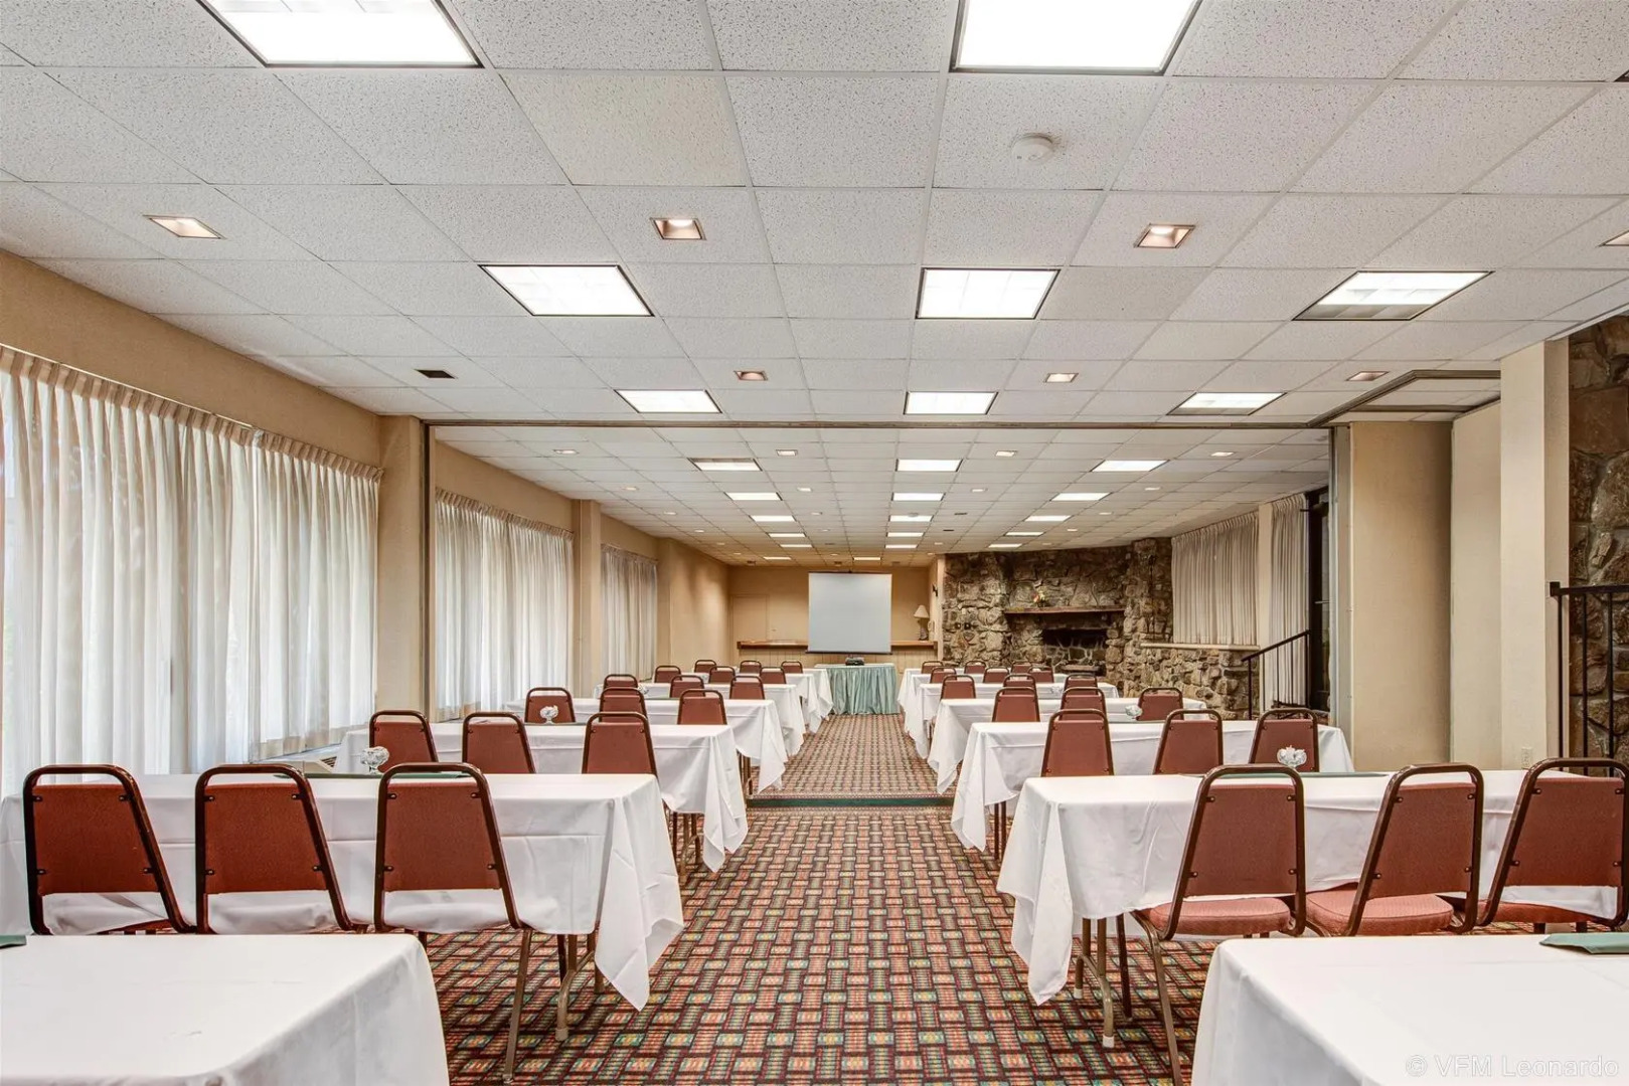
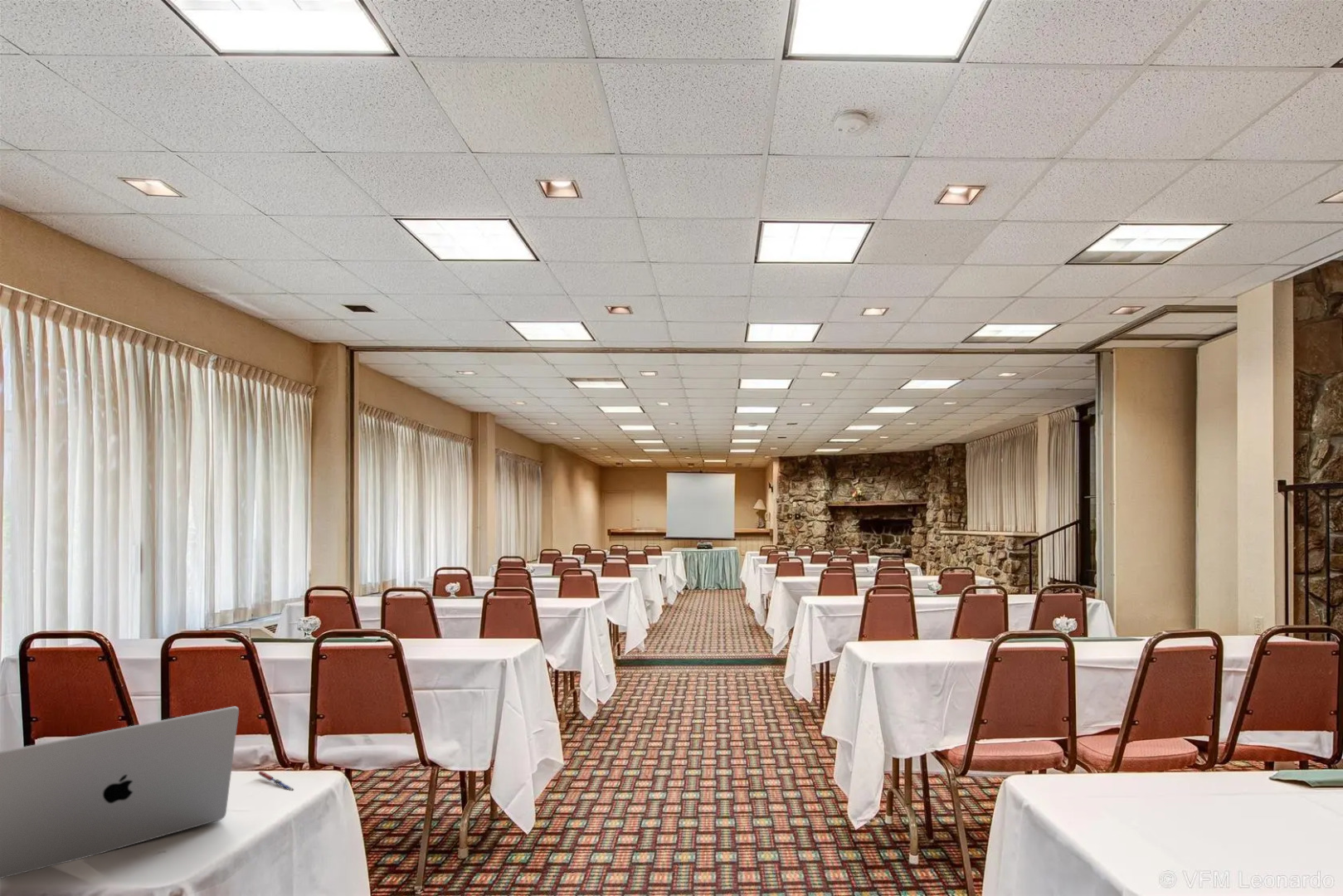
+ laptop [0,706,240,879]
+ pen [258,770,294,791]
